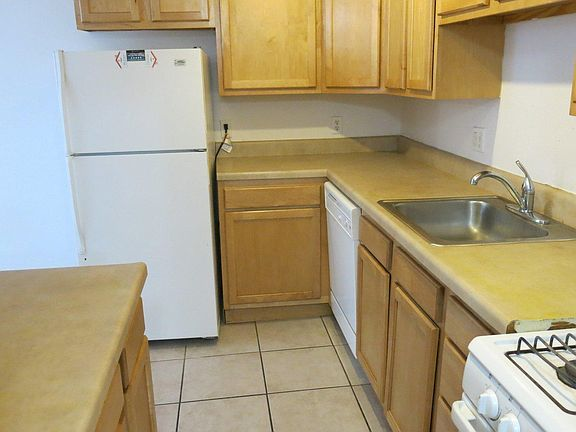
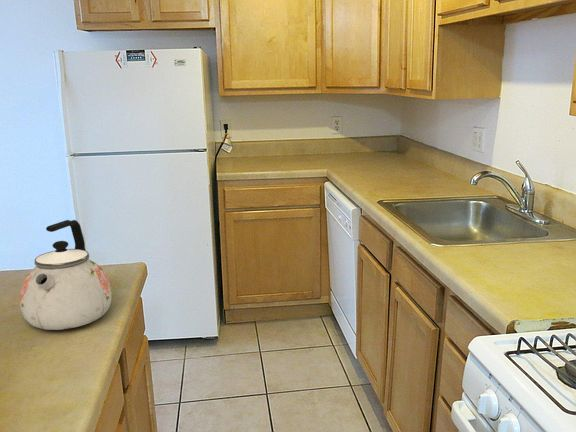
+ kettle [19,219,113,331]
